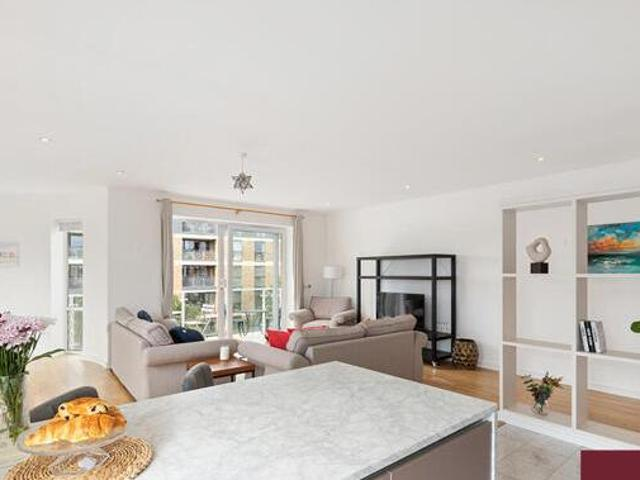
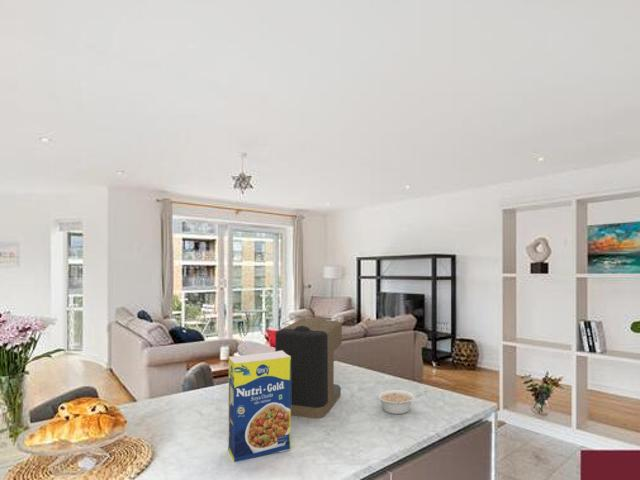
+ legume [377,389,424,415]
+ coffee maker [274,315,343,419]
+ legume [227,351,292,463]
